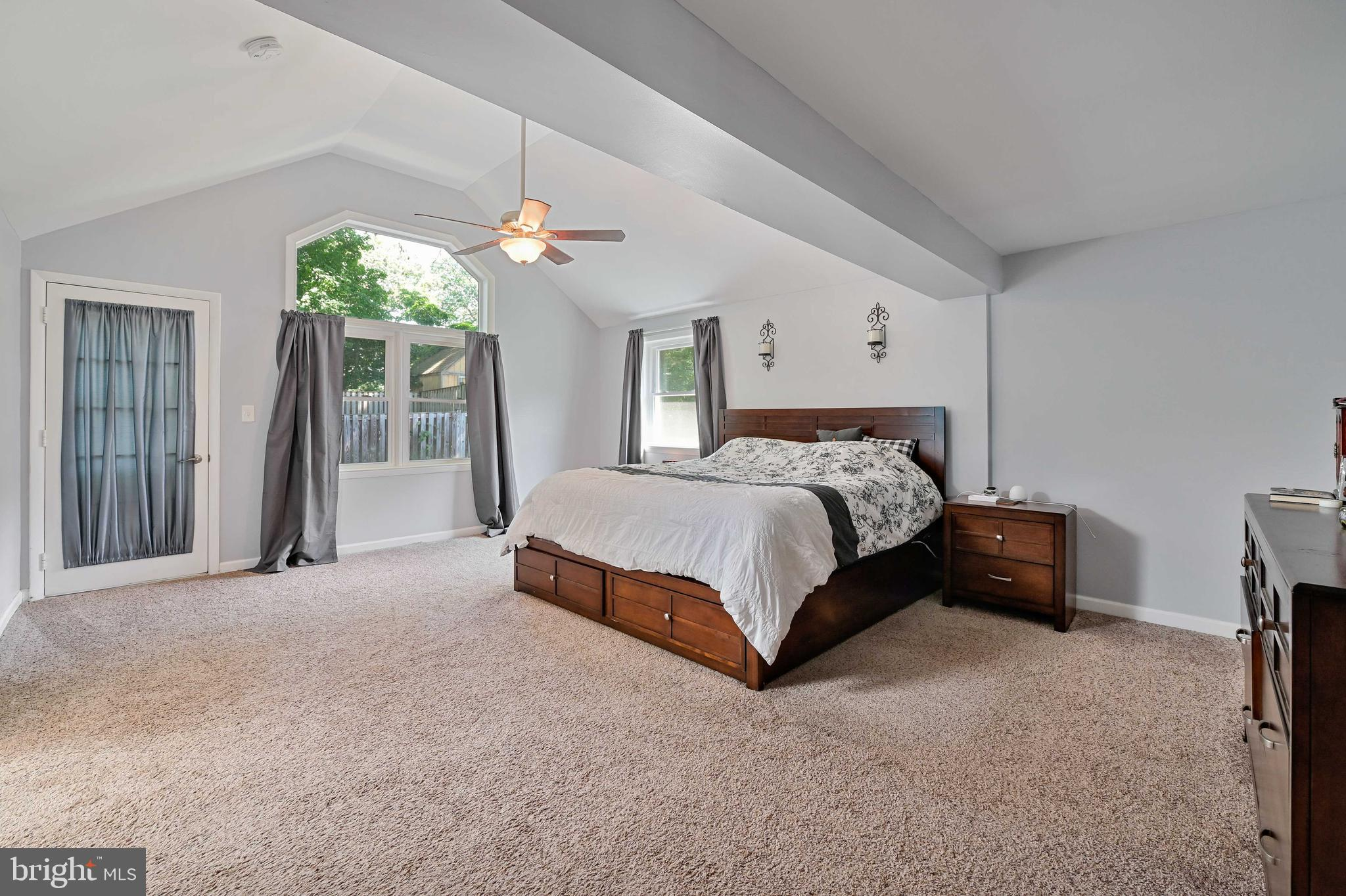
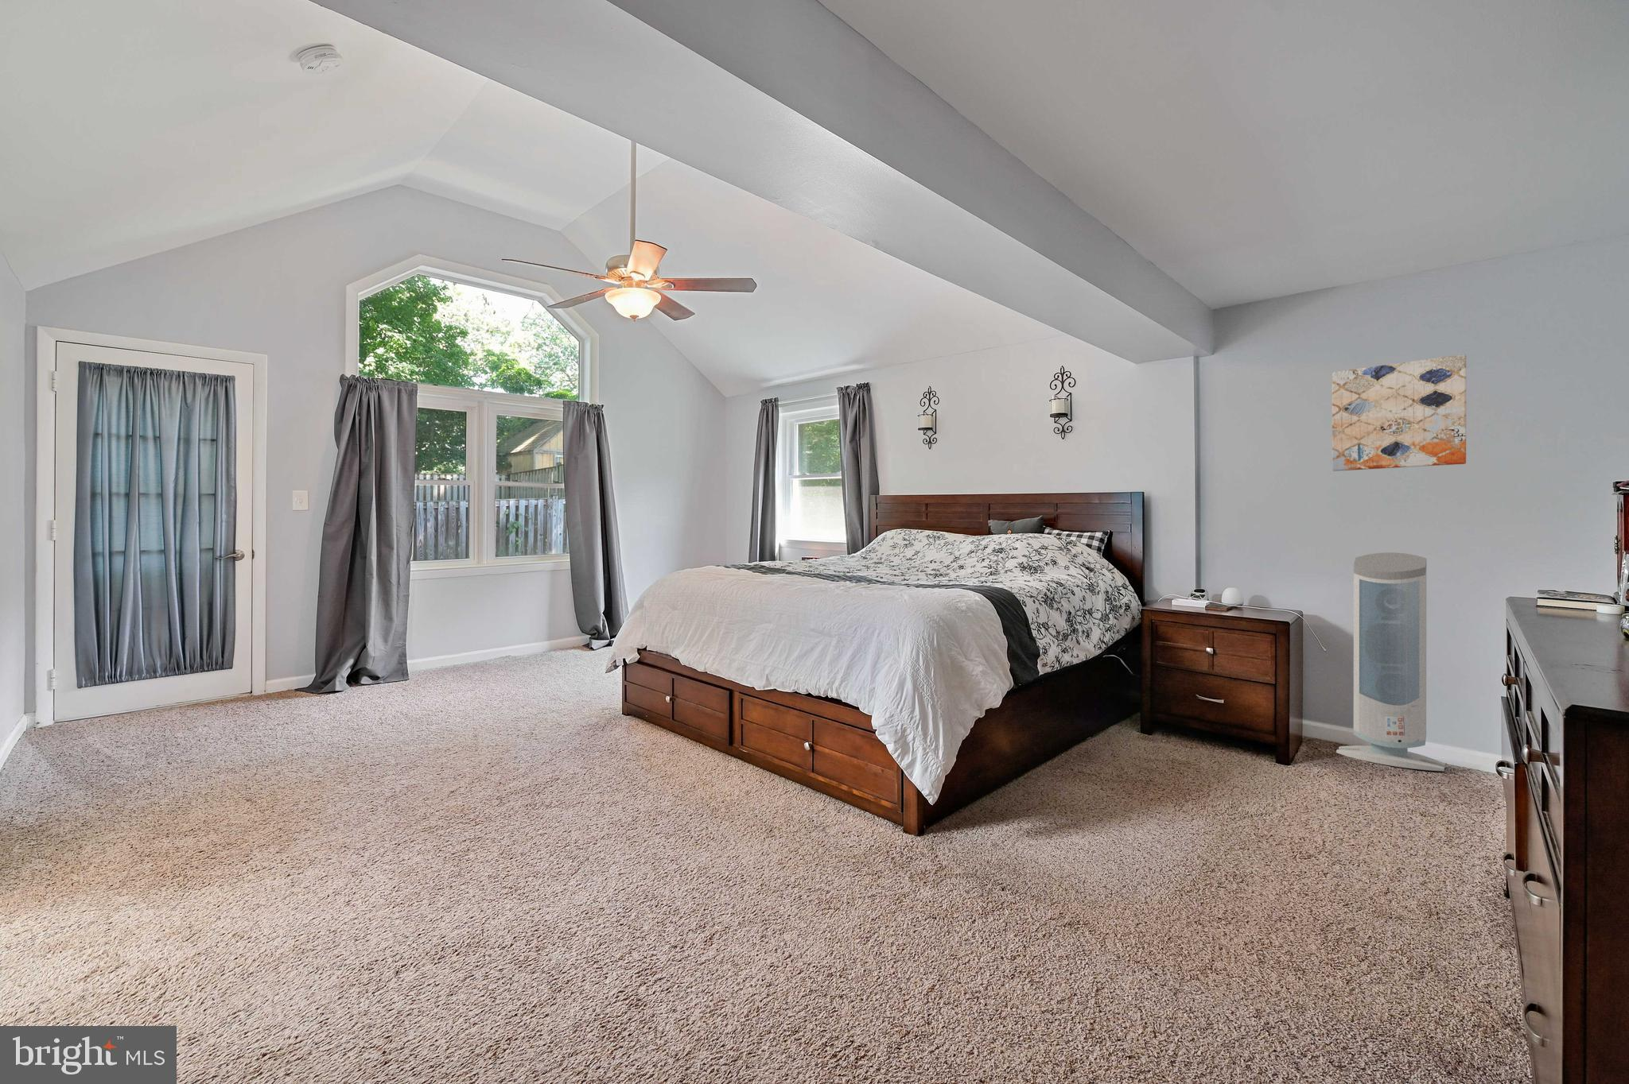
+ wall art [1331,353,1467,472]
+ air purifier [1335,552,1446,772]
